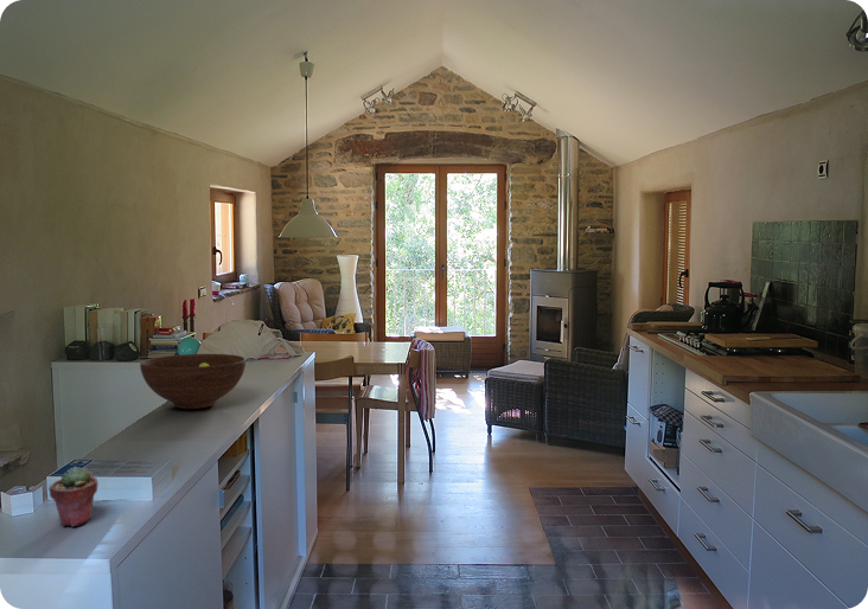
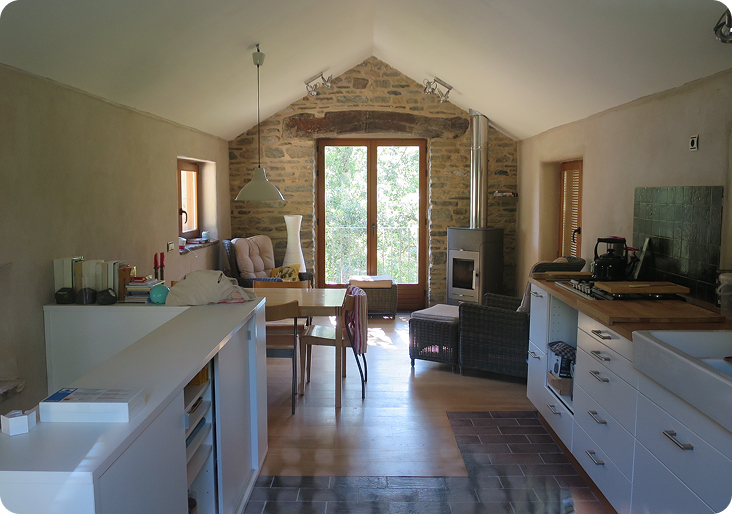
- potted succulent [49,466,98,527]
- fruit bowl [139,353,247,410]
